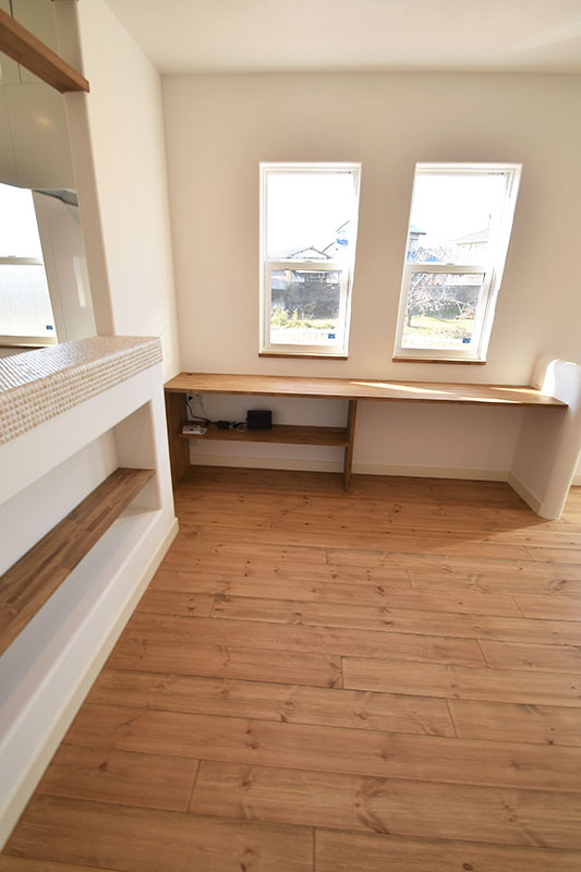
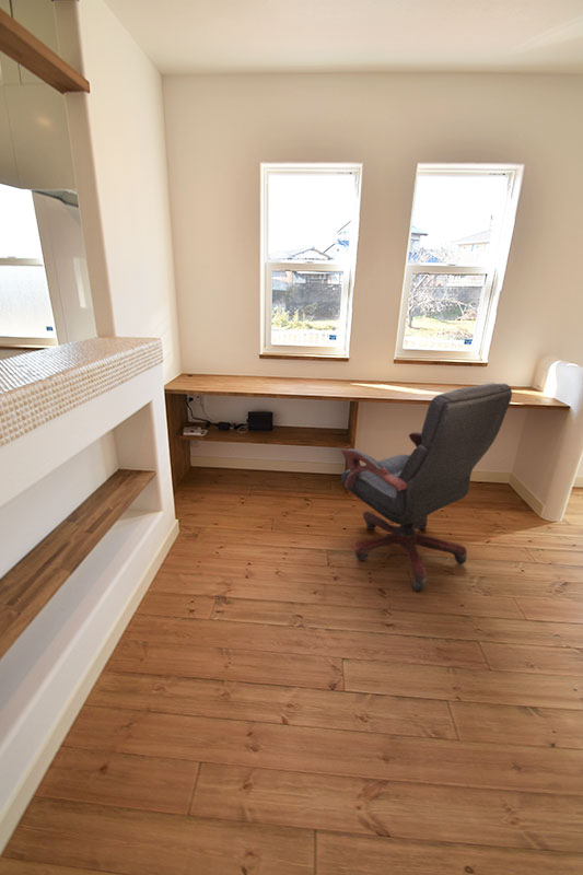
+ office chair [340,382,513,593]
